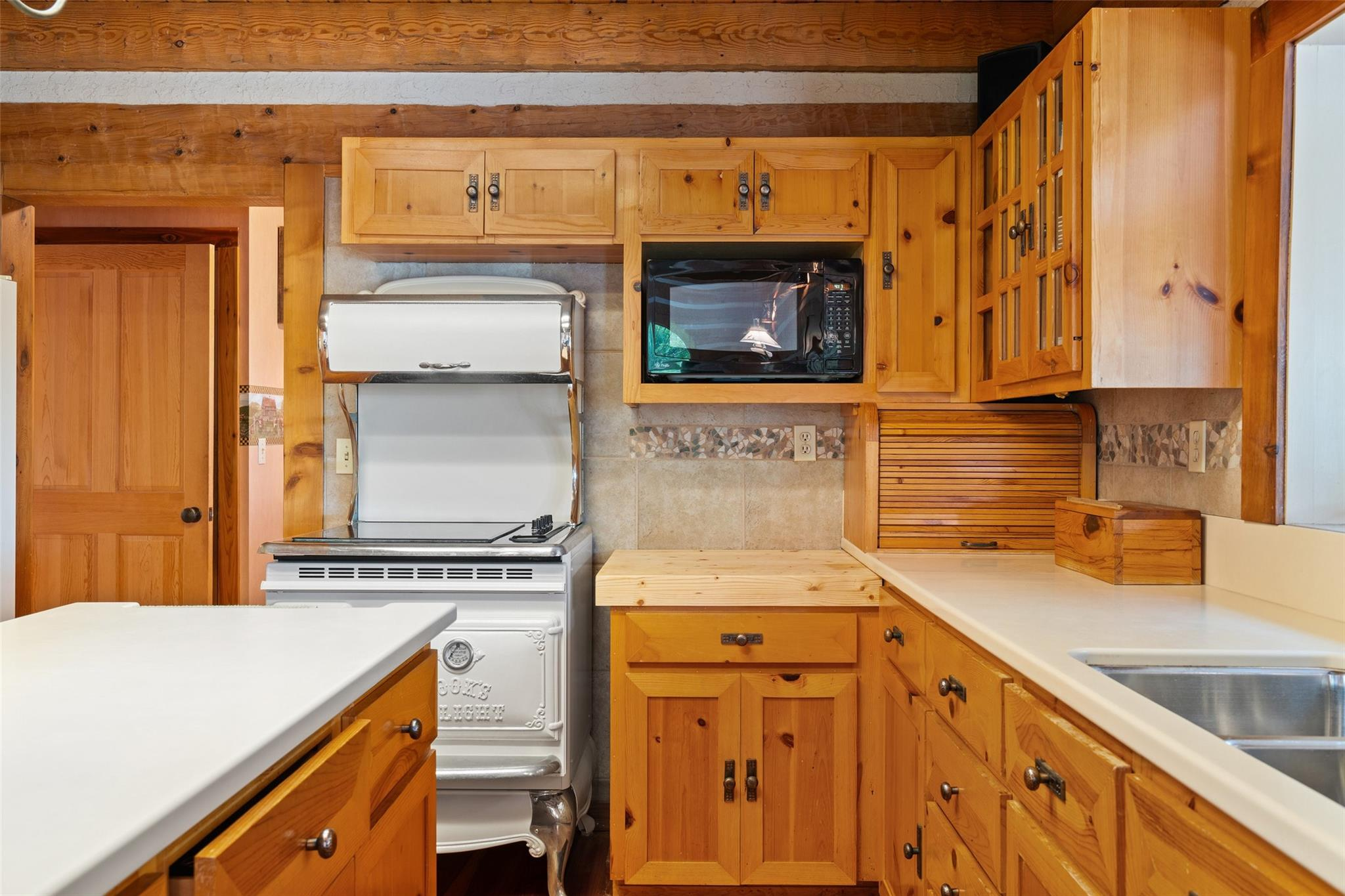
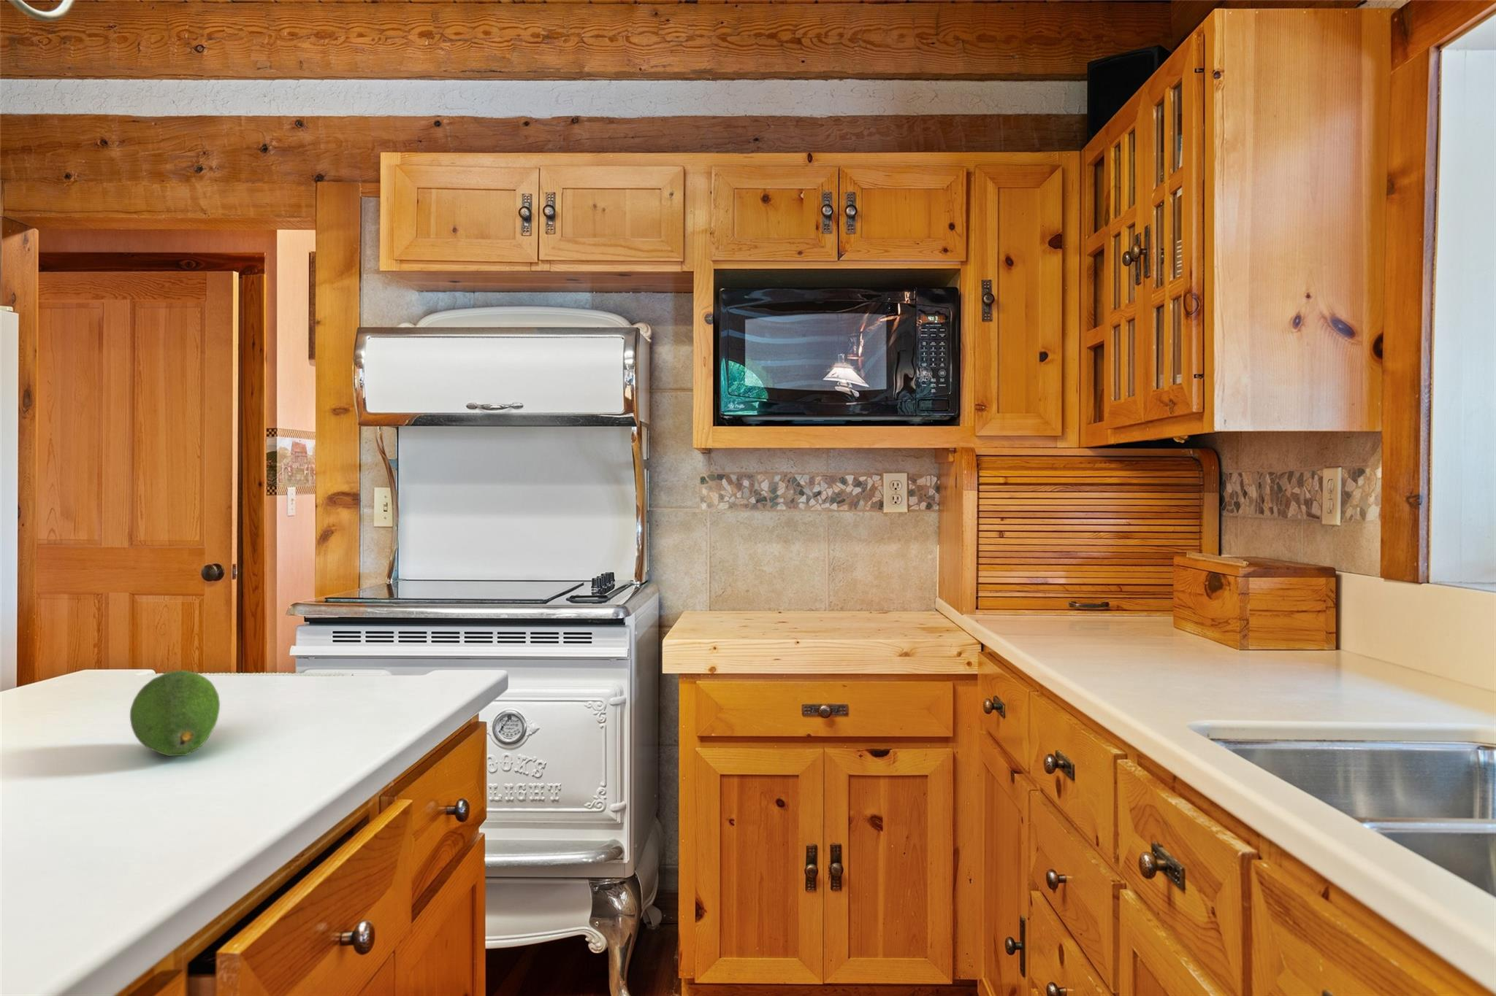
+ fruit [129,669,220,757]
